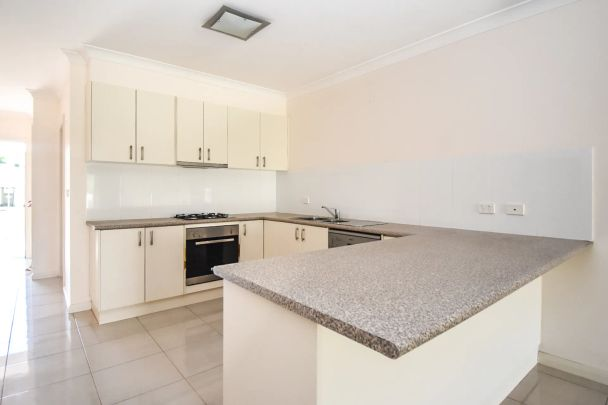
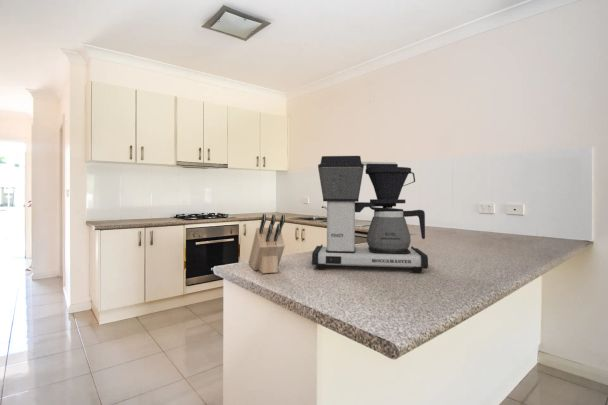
+ knife block [248,213,286,274]
+ coffee maker [311,155,429,273]
